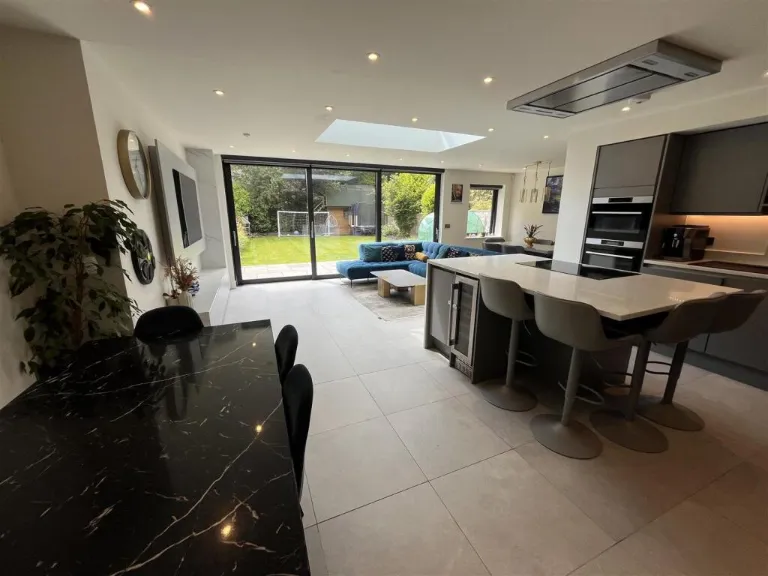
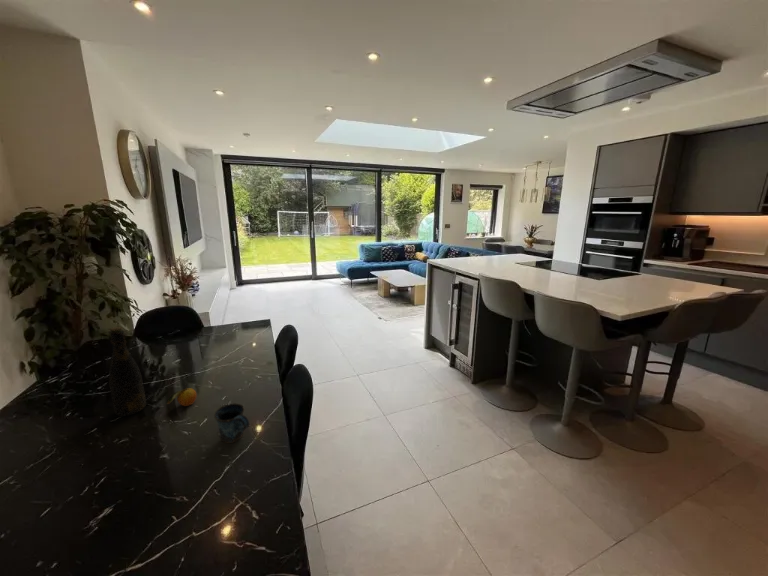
+ bottle [108,326,147,417]
+ fruit [165,383,197,407]
+ mug [213,403,250,444]
